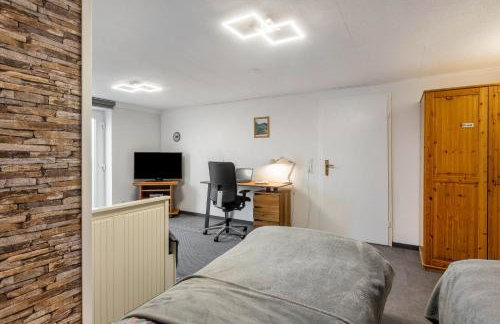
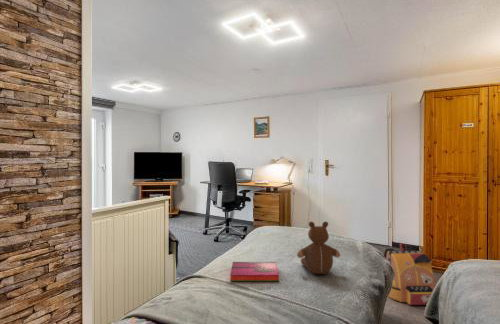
+ hardback book [229,261,280,282]
+ teddy bear [296,221,341,275]
+ backpack [383,242,436,306]
